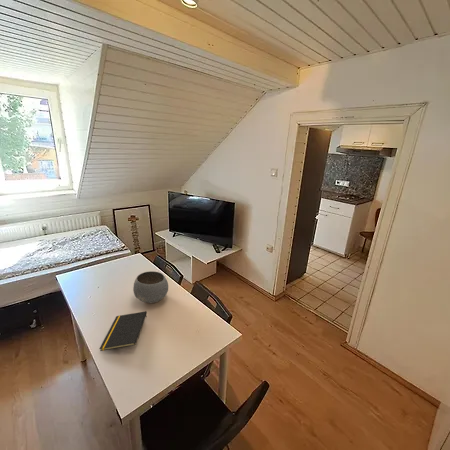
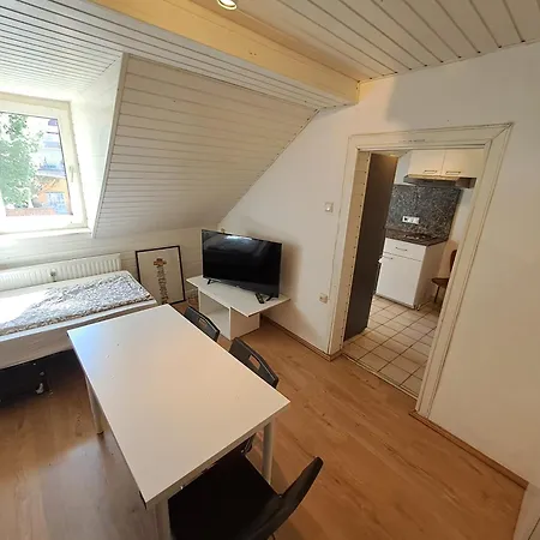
- notepad [98,310,148,352]
- bowl [132,270,169,304]
